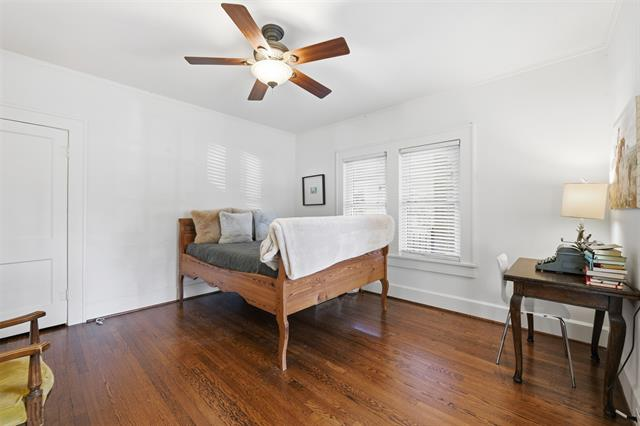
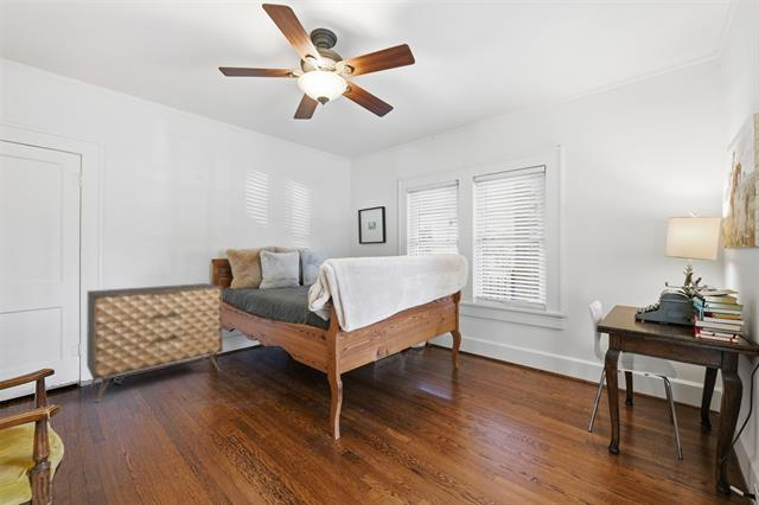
+ dresser [85,282,224,403]
